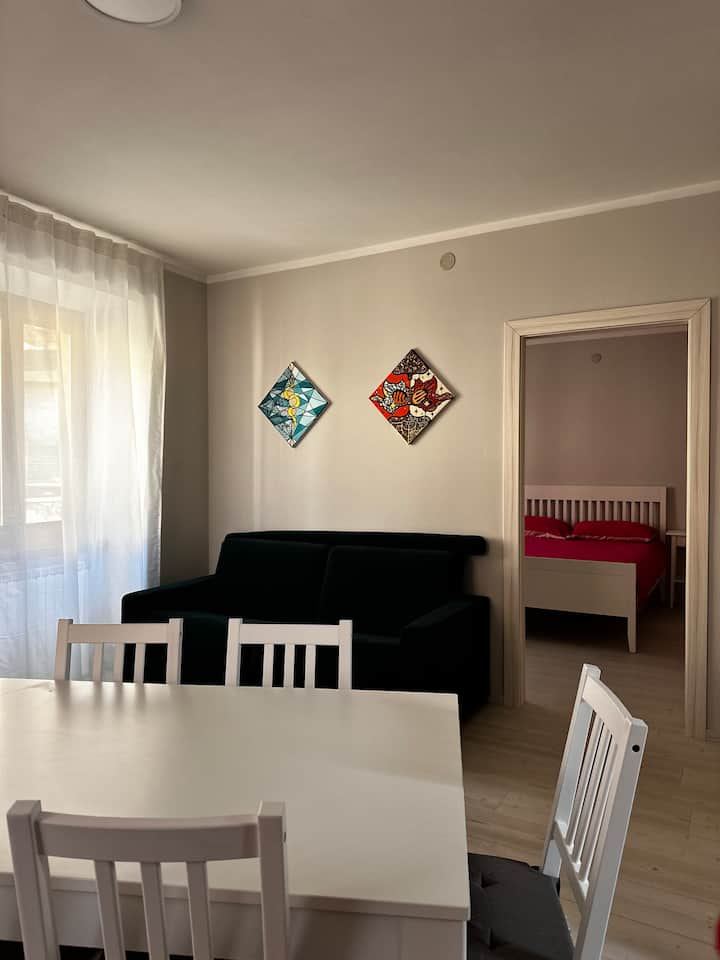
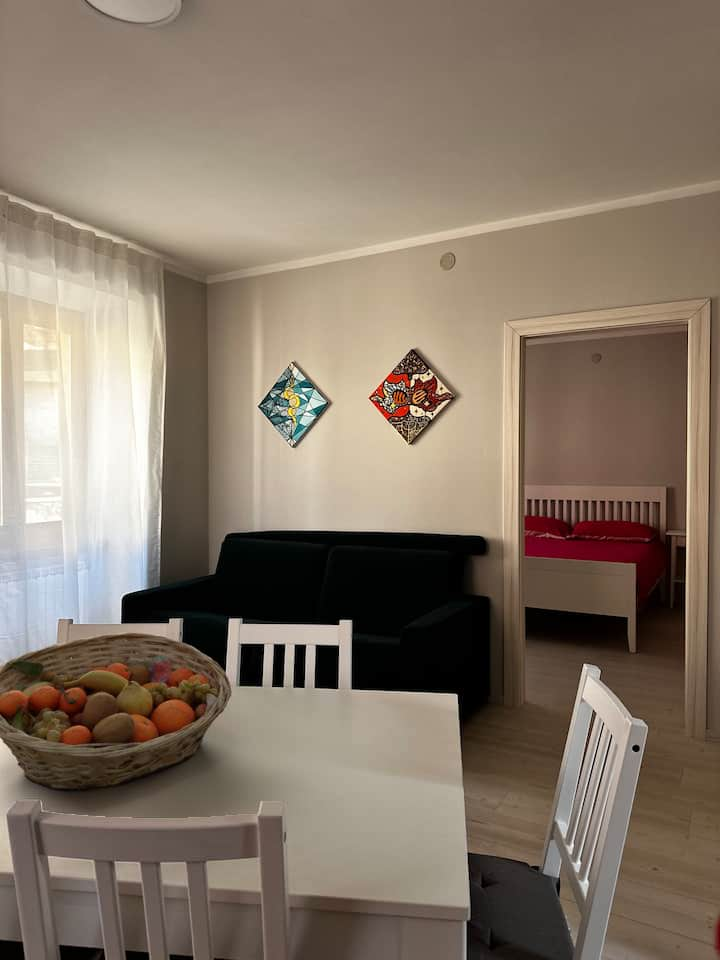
+ fruit basket [0,631,232,792]
